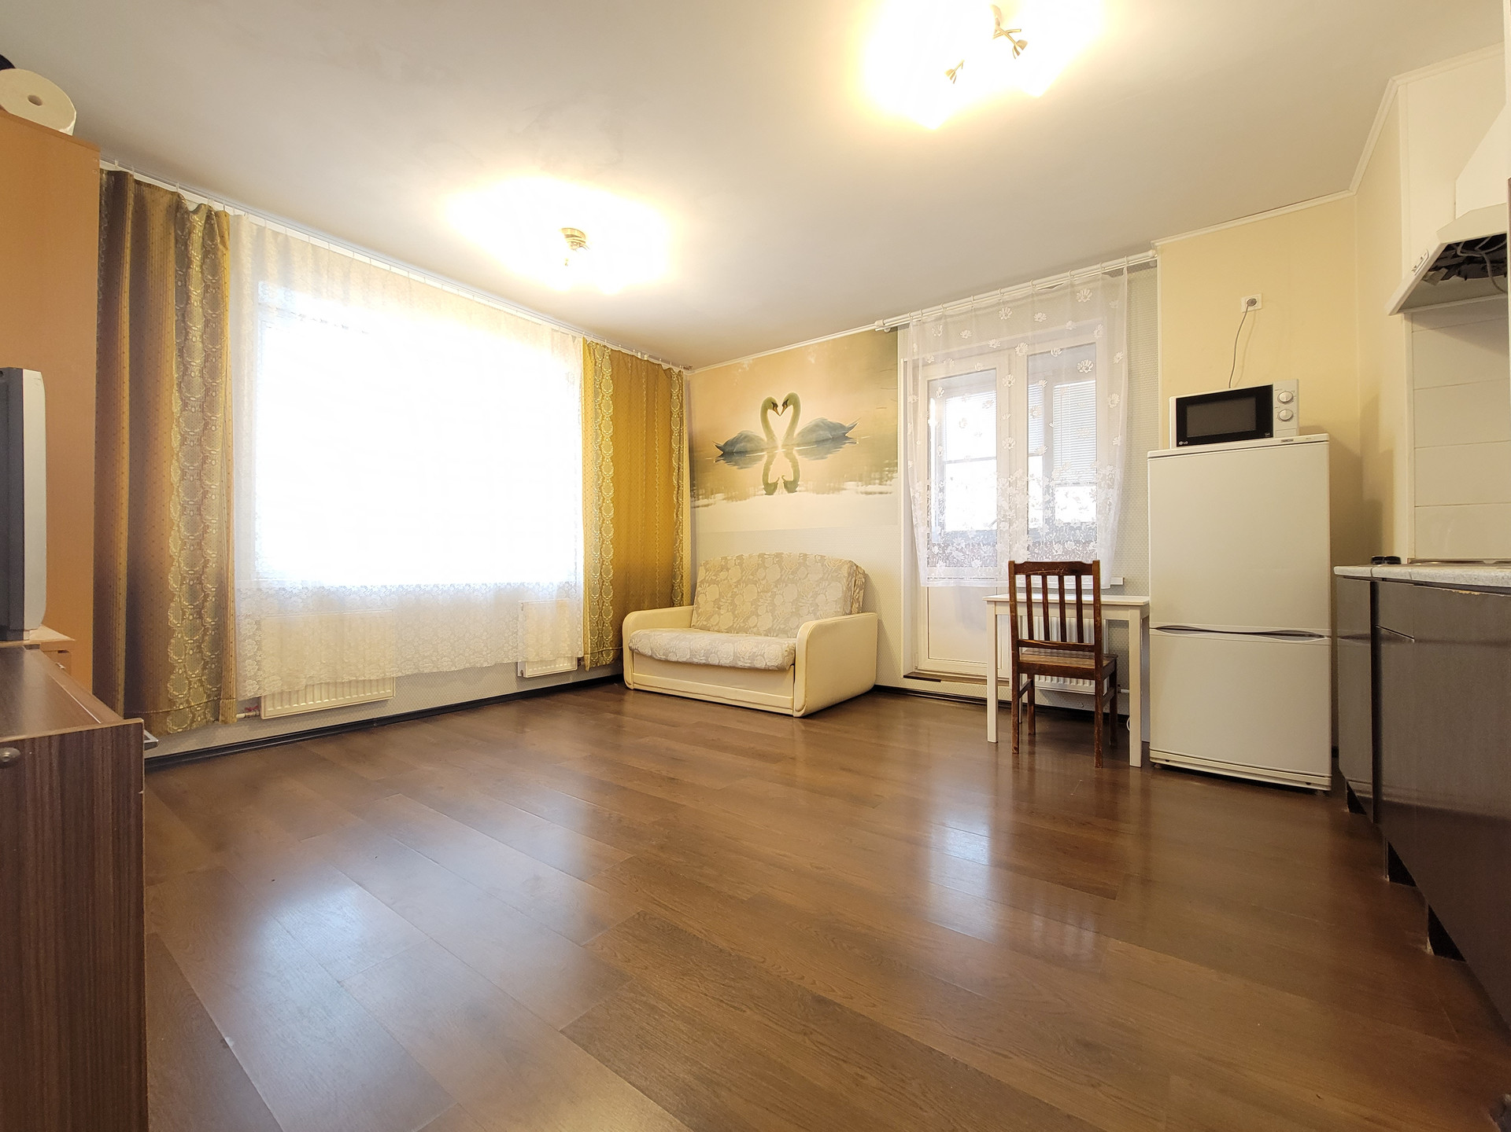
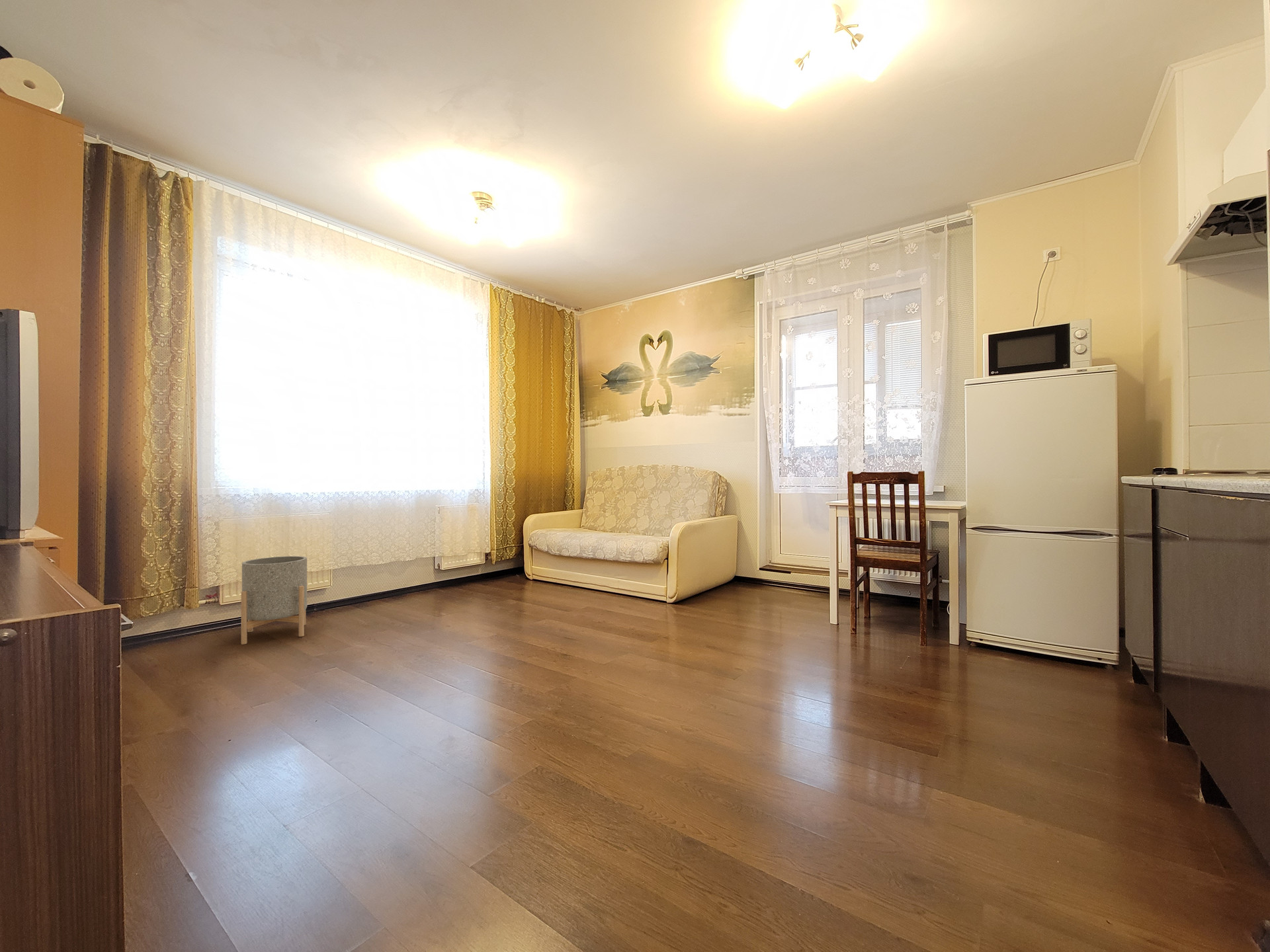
+ planter [241,555,308,645]
